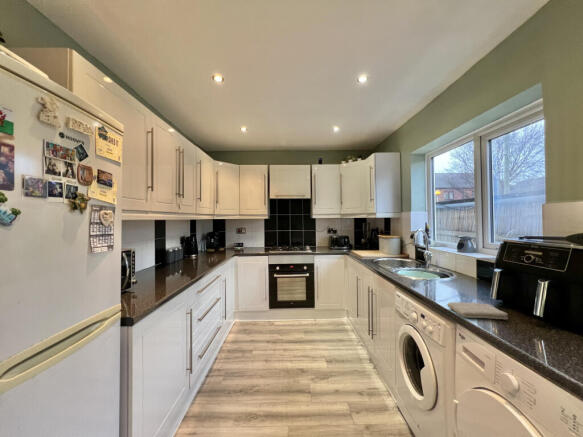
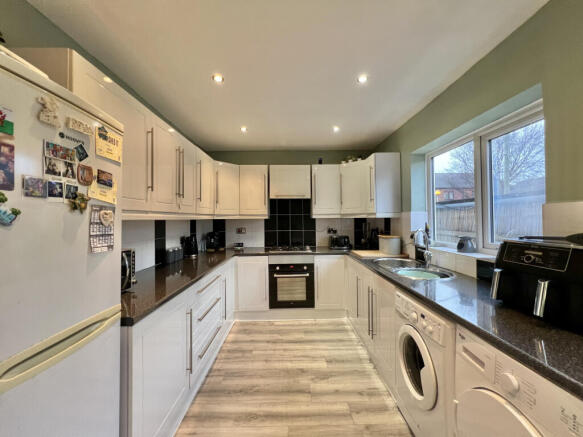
- washcloth [446,301,509,320]
